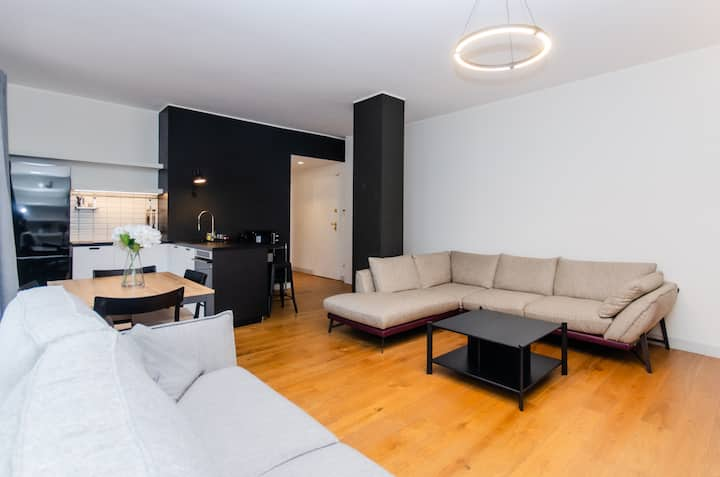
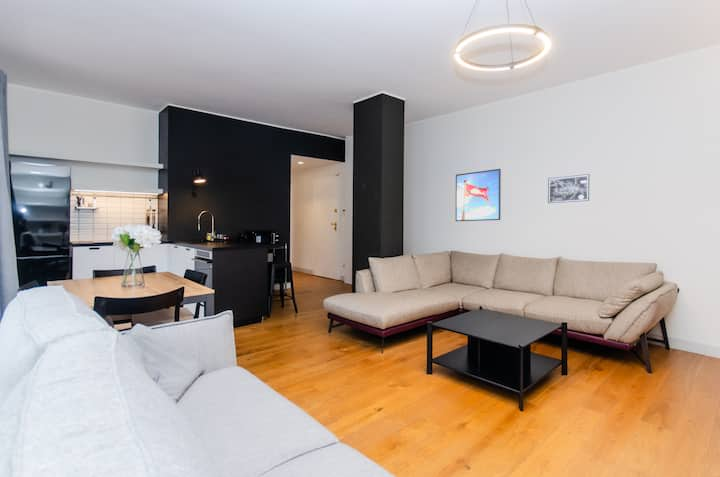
+ wall art [547,173,590,204]
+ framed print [455,168,502,222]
